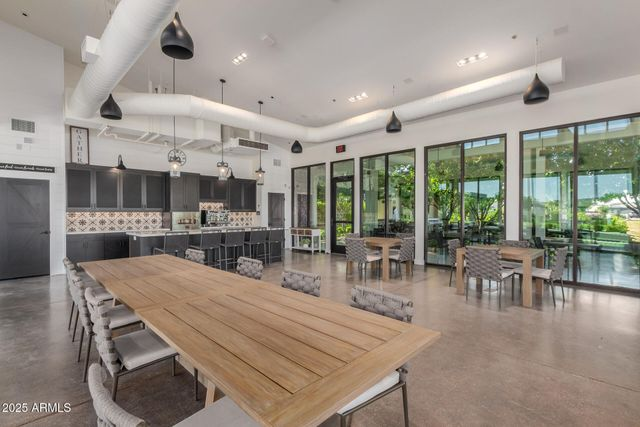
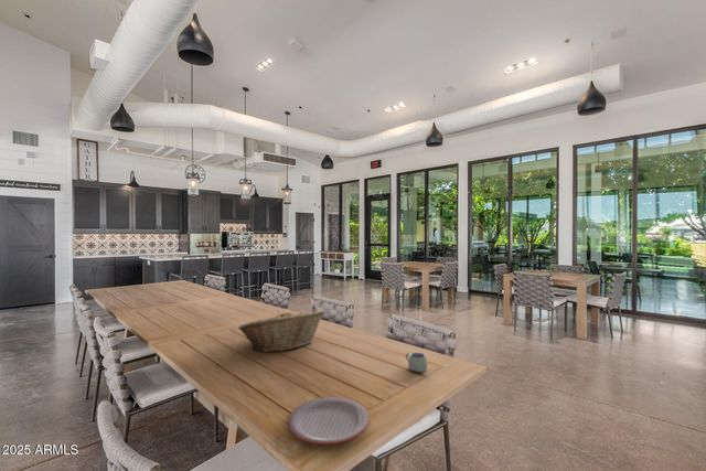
+ fruit basket [237,309,327,353]
+ plate [287,396,371,446]
+ mug [405,352,428,373]
